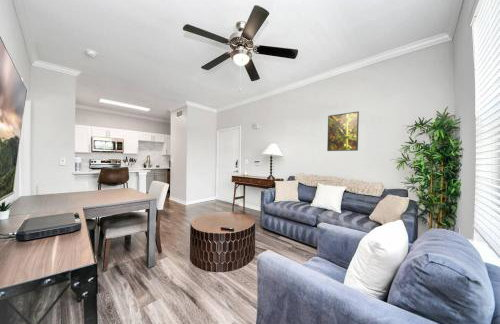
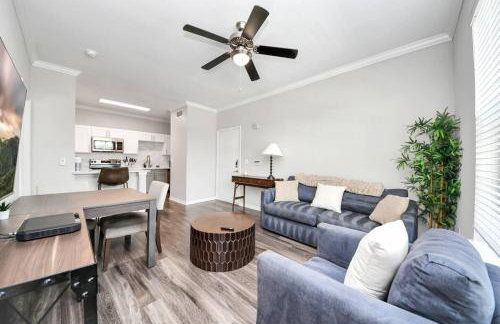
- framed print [326,111,360,152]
